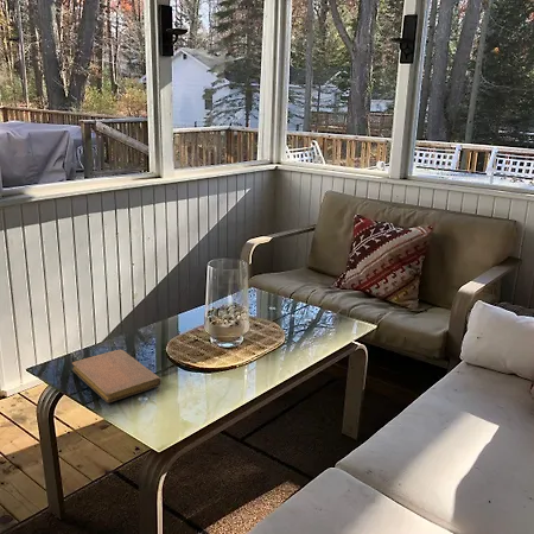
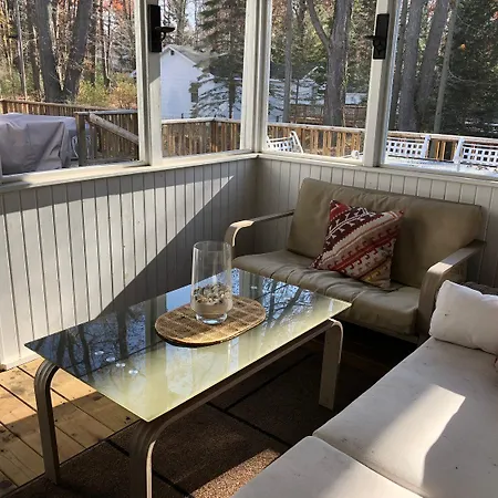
- notebook [71,349,163,403]
